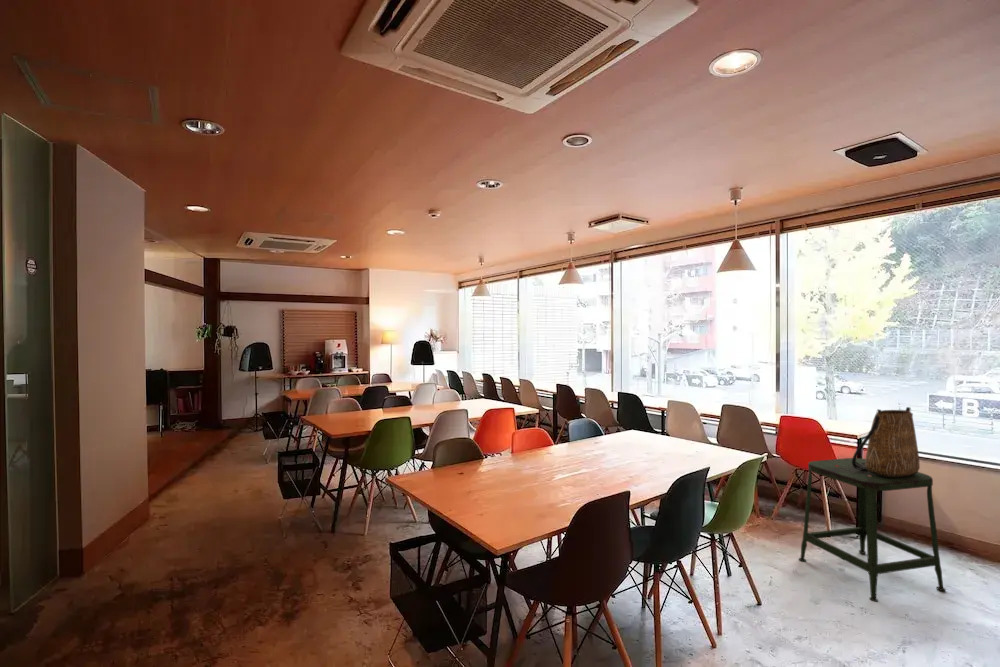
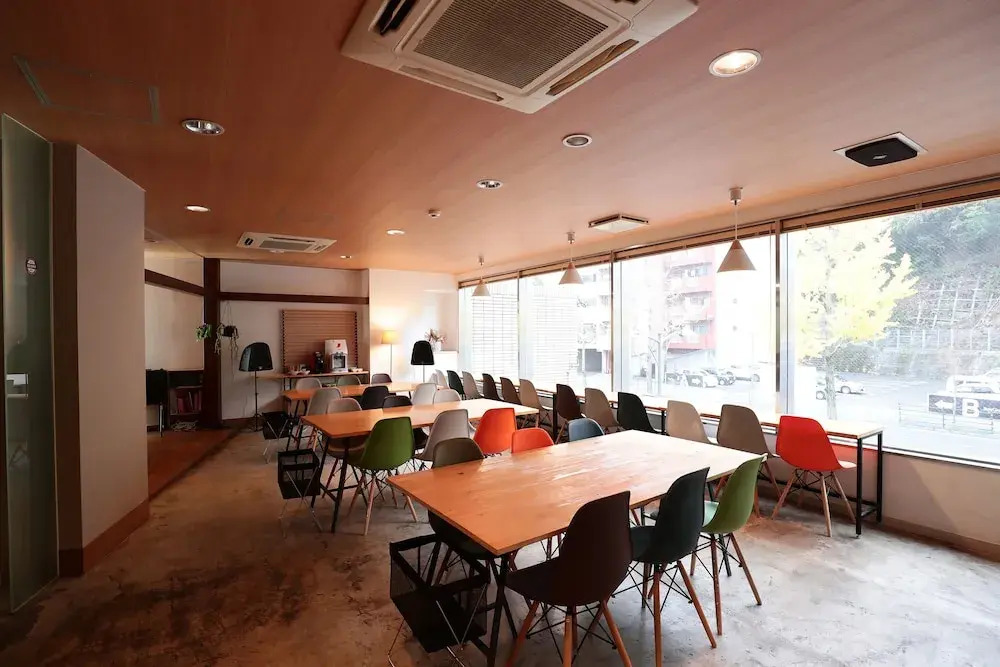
- tote bag [852,406,921,477]
- stool [798,457,946,603]
